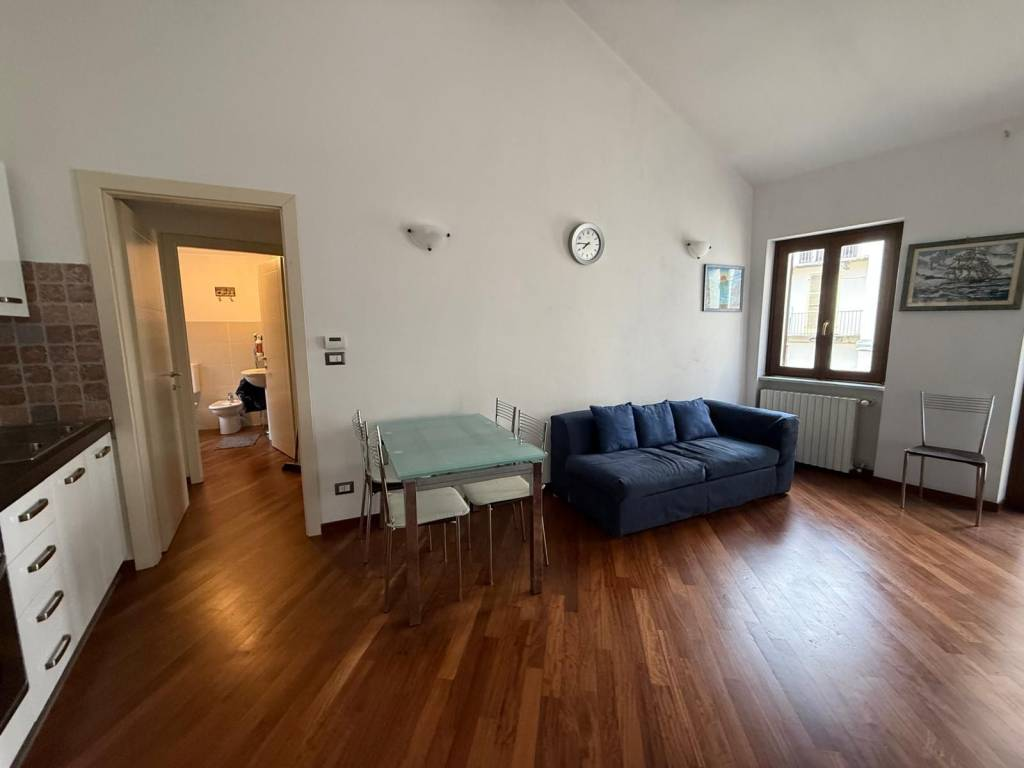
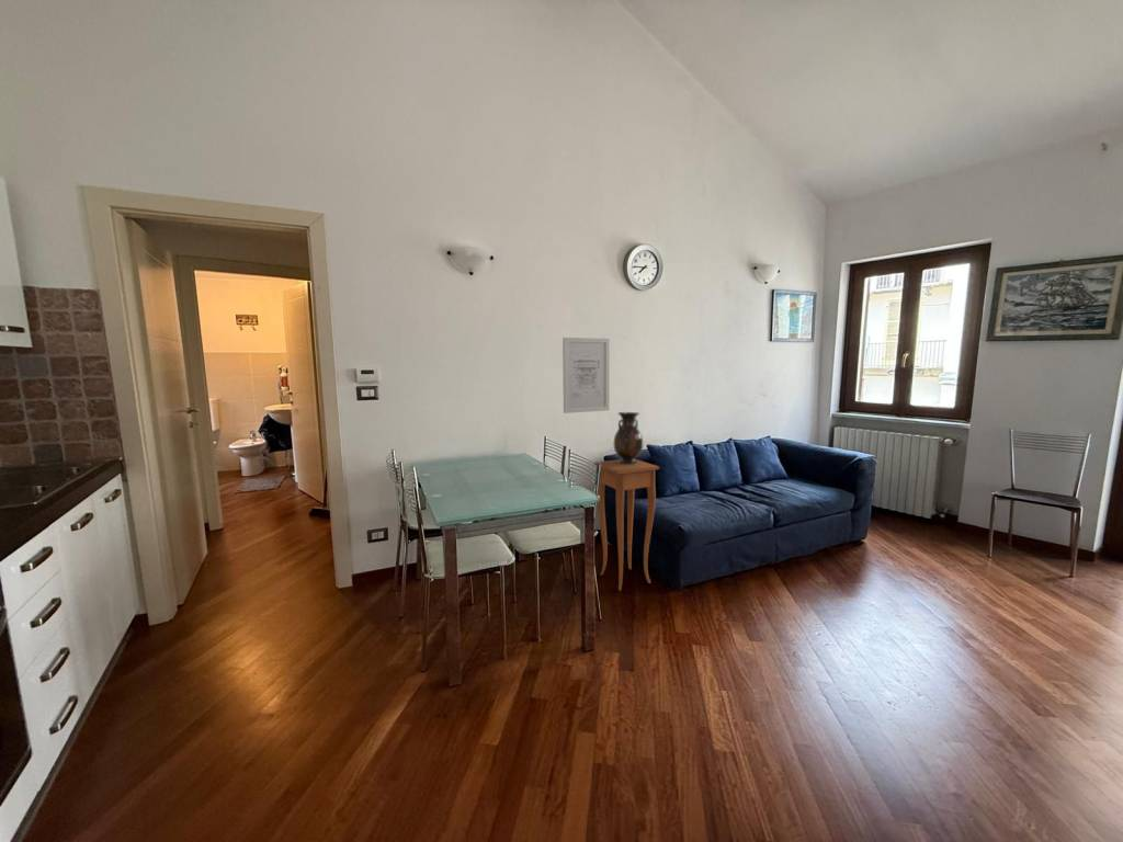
+ side table [593,458,660,592]
+ wall art [562,337,611,414]
+ vase [613,411,644,464]
